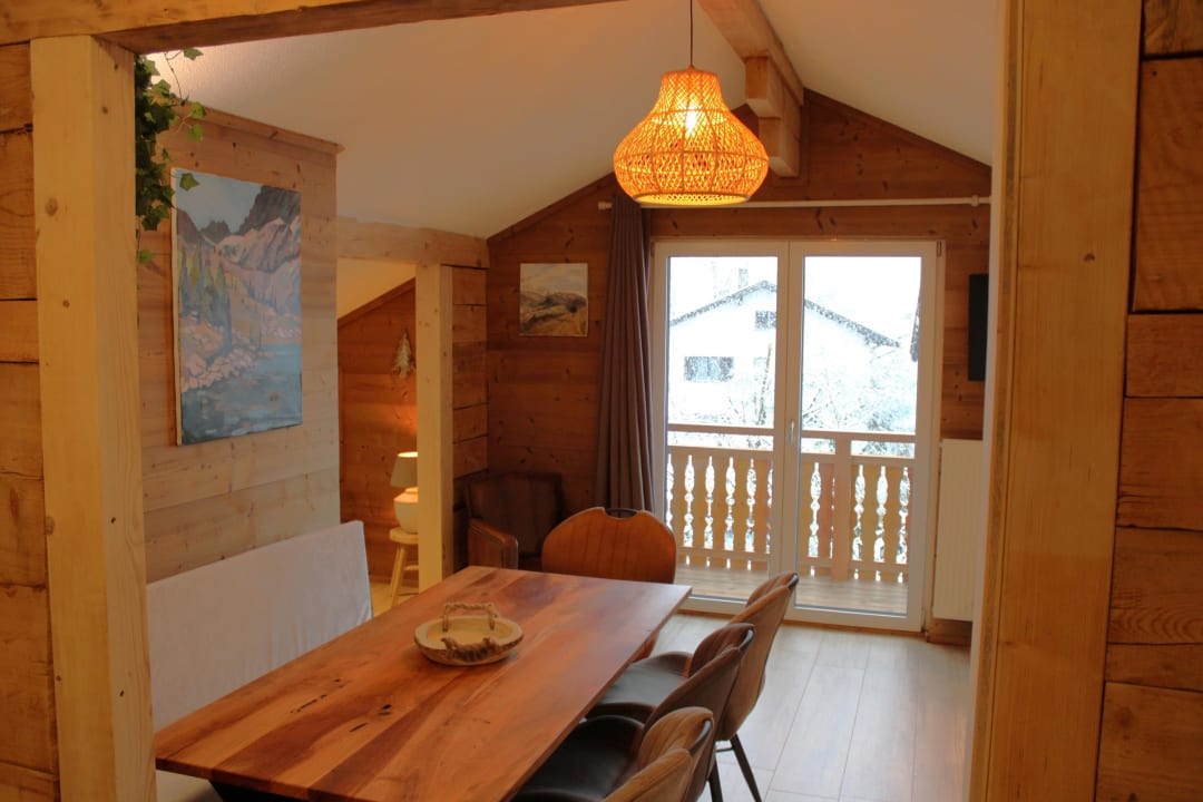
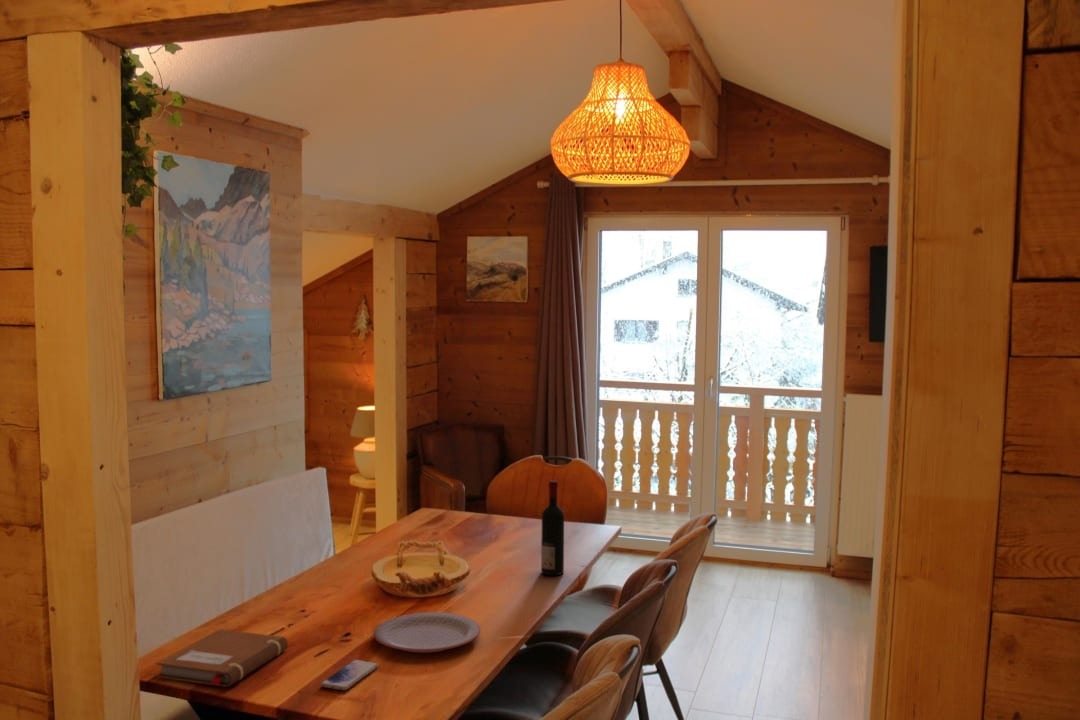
+ notebook [155,628,289,688]
+ plate [373,611,482,653]
+ smartphone [320,659,379,691]
+ alcohol [540,479,565,576]
